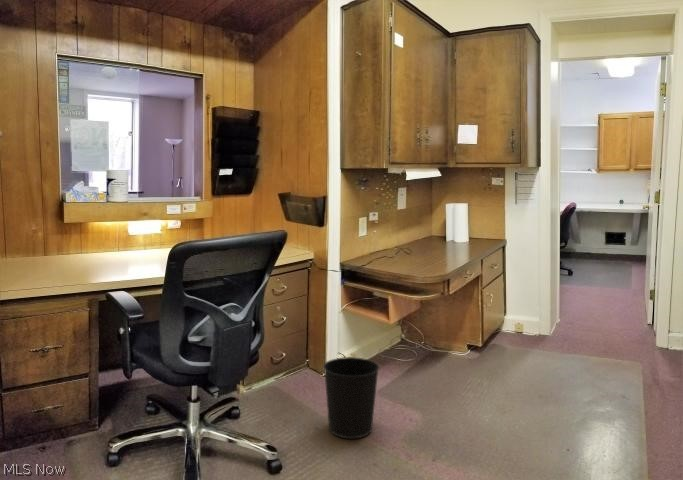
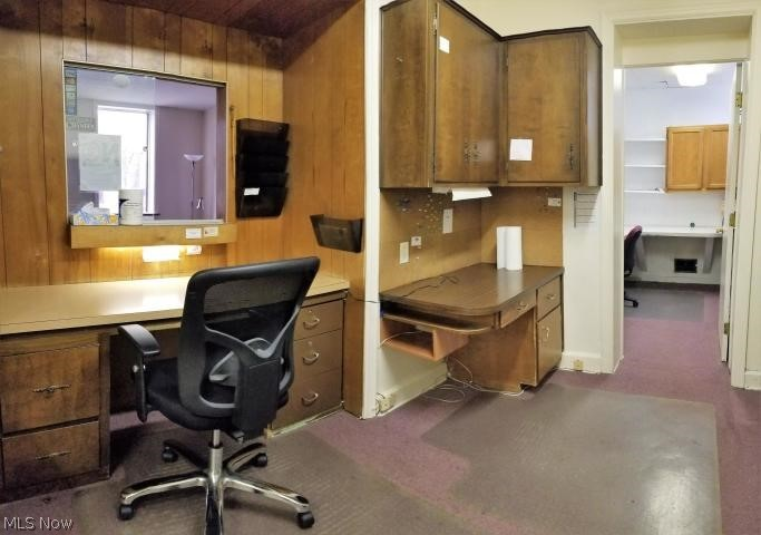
- wastebasket [322,356,380,440]
